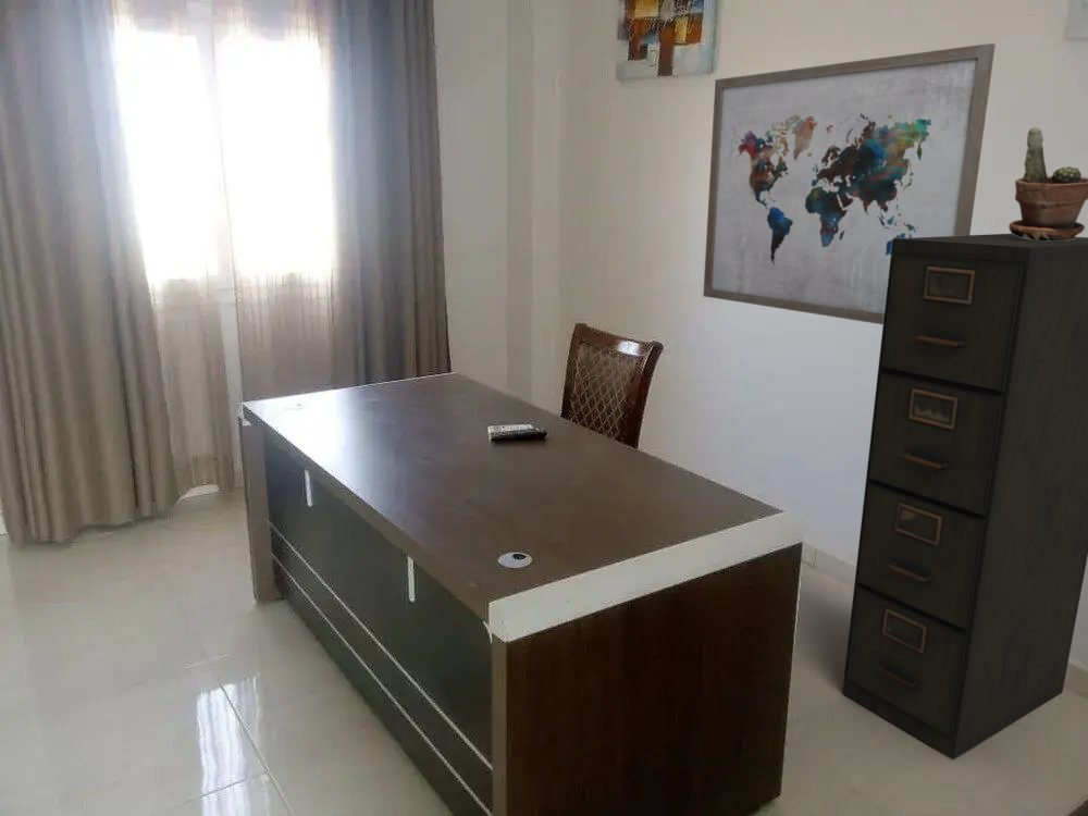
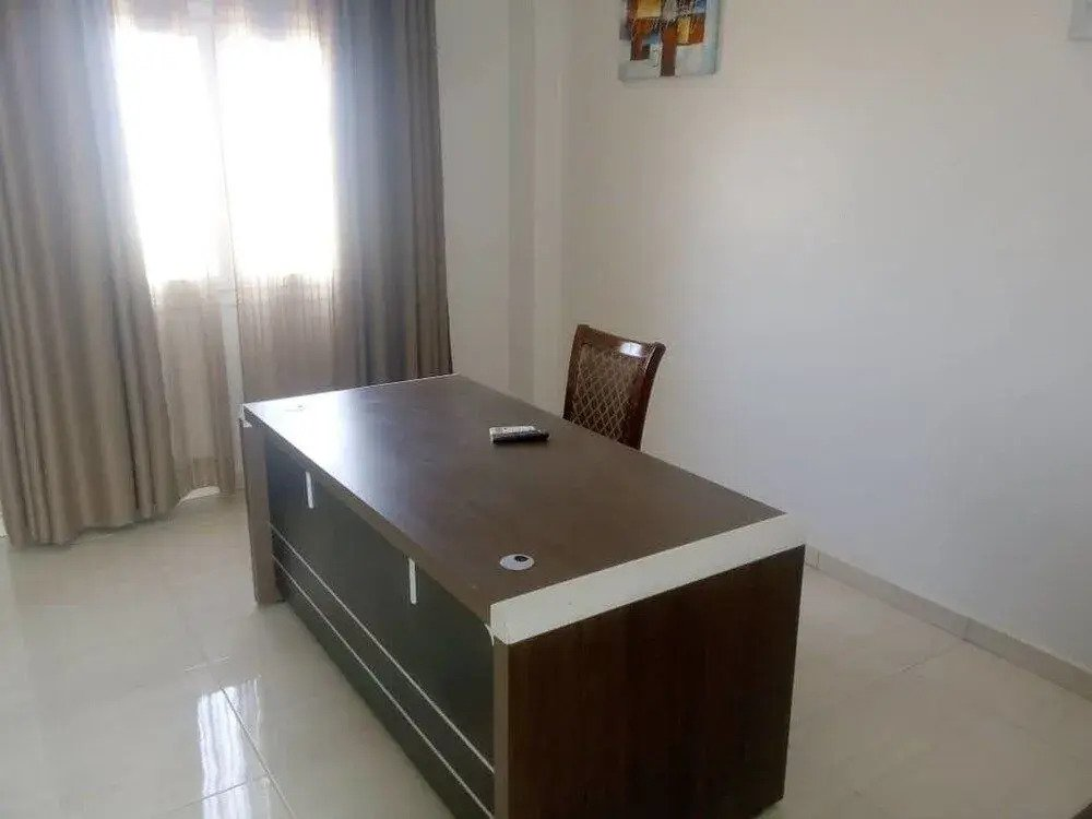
- potted plant [1007,126,1088,242]
- filing cabinet [841,233,1088,761]
- wall art [702,42,997,325]
